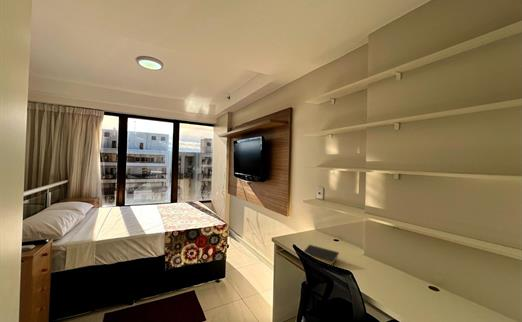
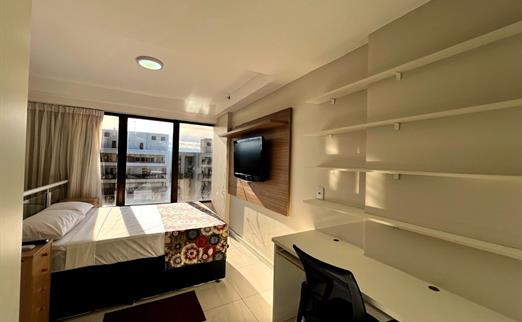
- notepad [303,244,340,266]
